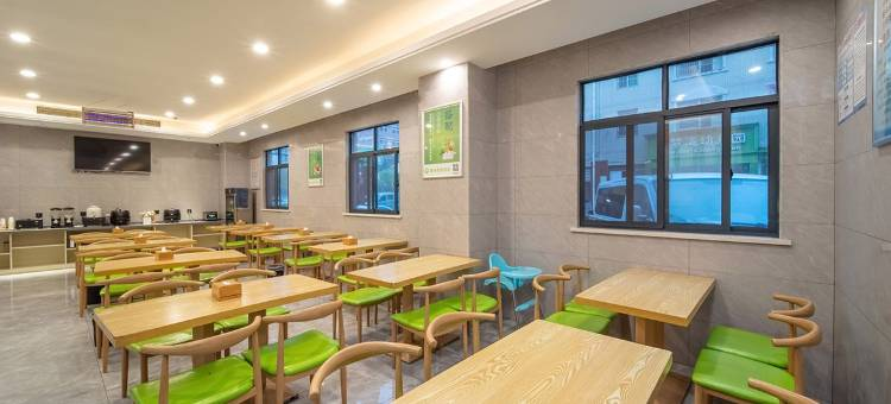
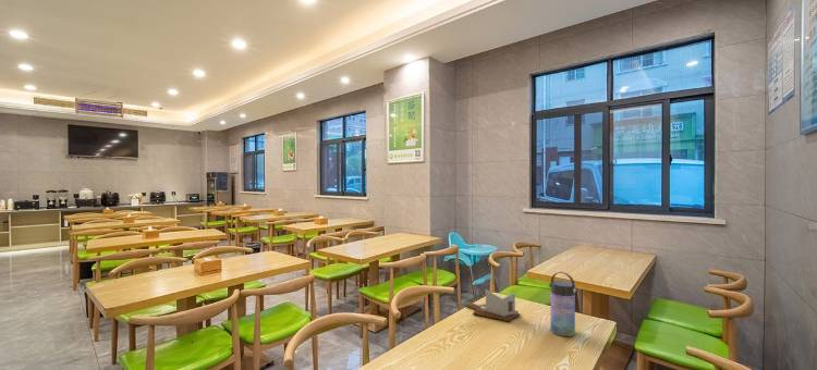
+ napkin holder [463,288,522,322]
+ water bottle [549,271,577,337]
